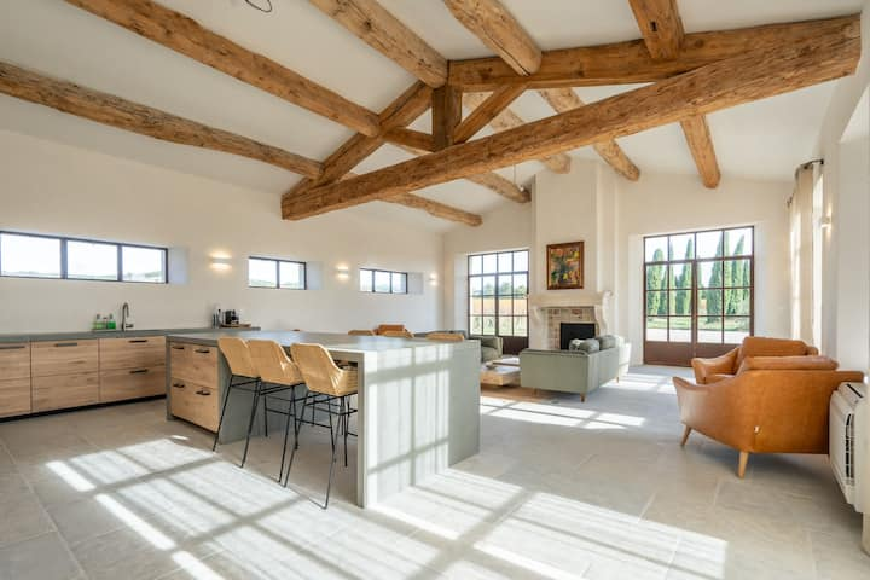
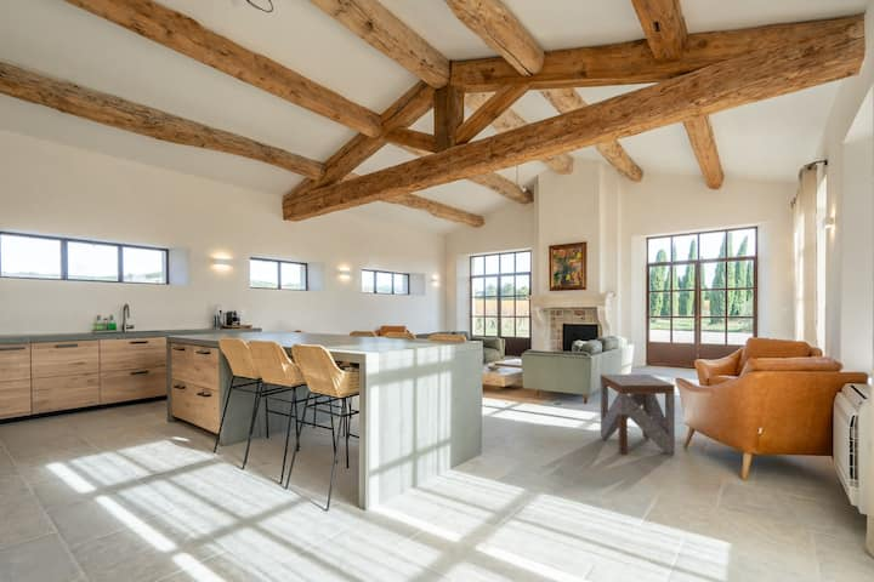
+ side table [600,373,676,456]
